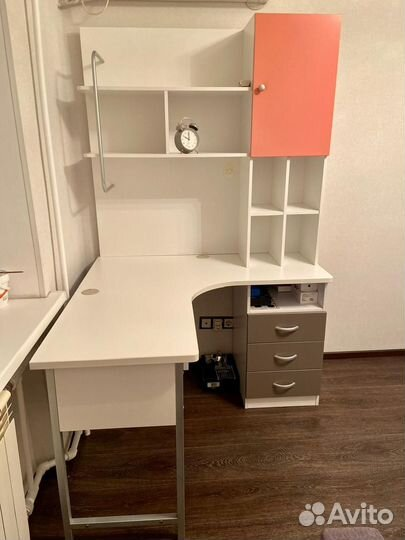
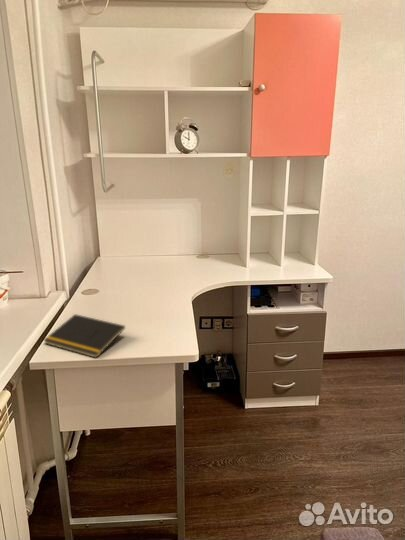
+ notepad [42,313,126,359]
